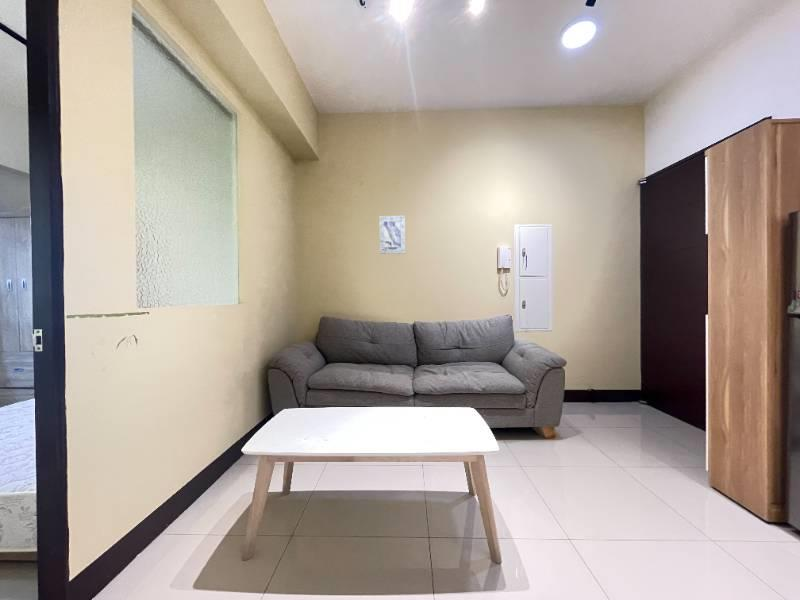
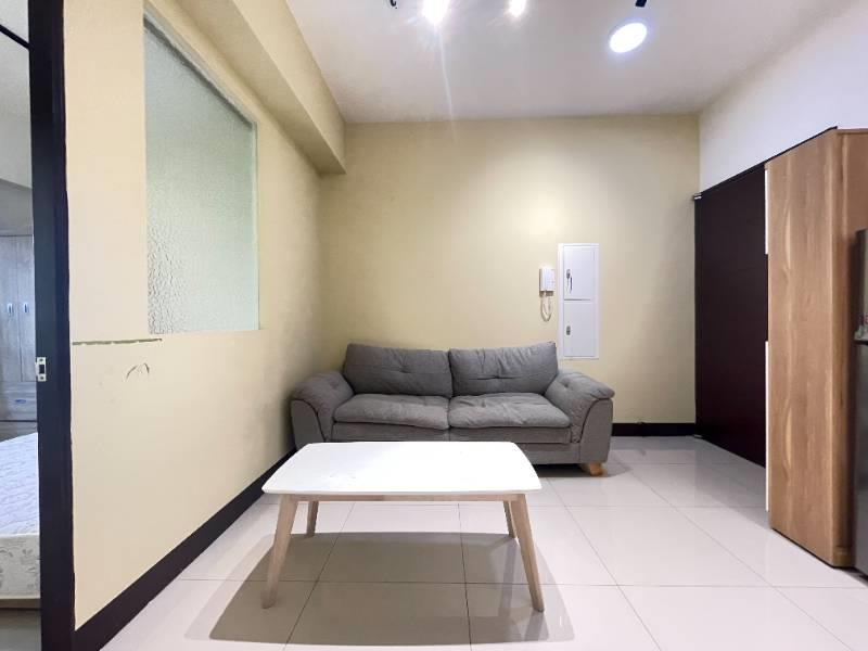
- wall art [378,215,406,255]
